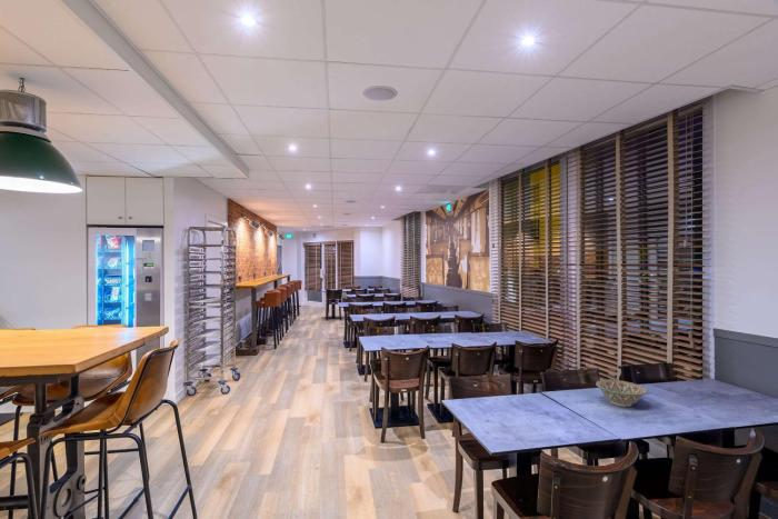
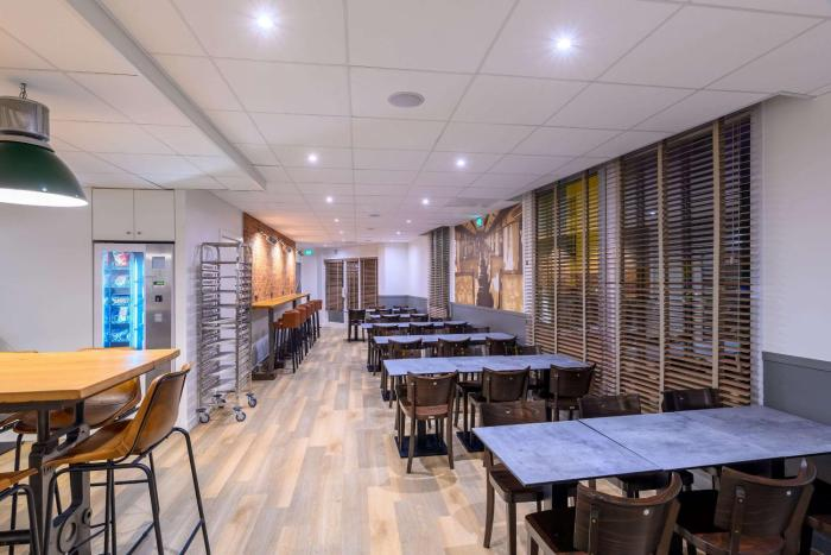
- decorative bowl [595,379,648,408]
